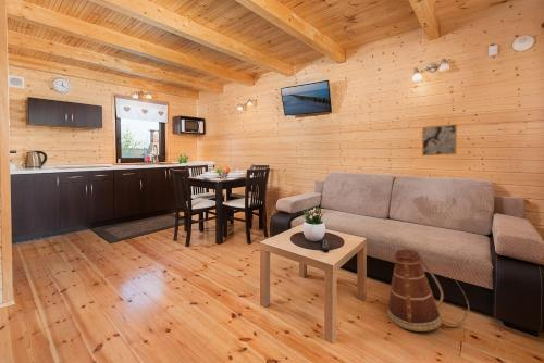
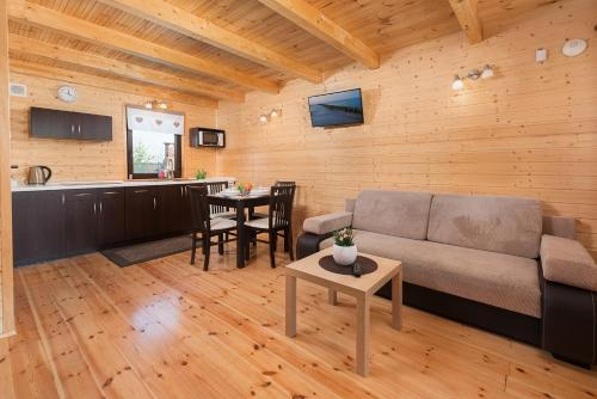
- basket [386,249,470,333]
- wall art [421,123,458,157]
